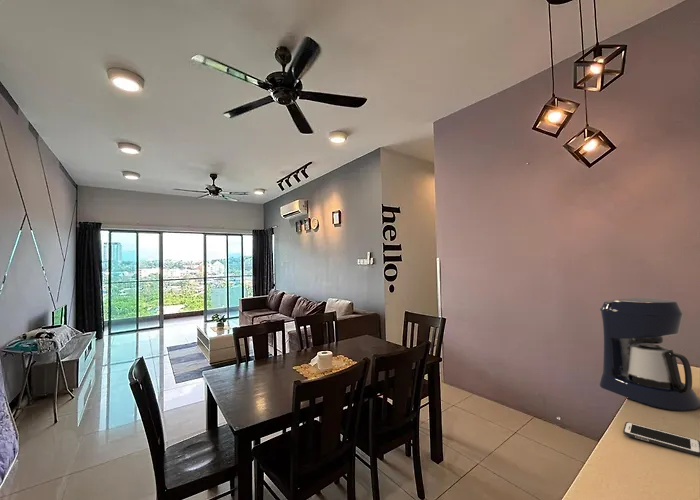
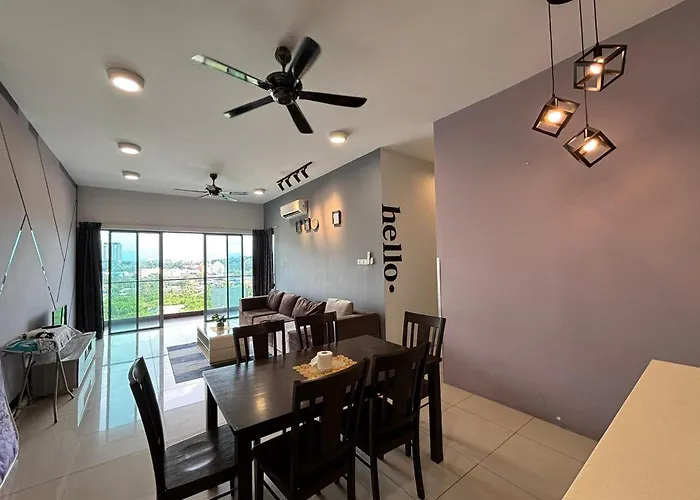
- cell phone [622,421,700,457]
- coffee maker [598,296,700,412]
